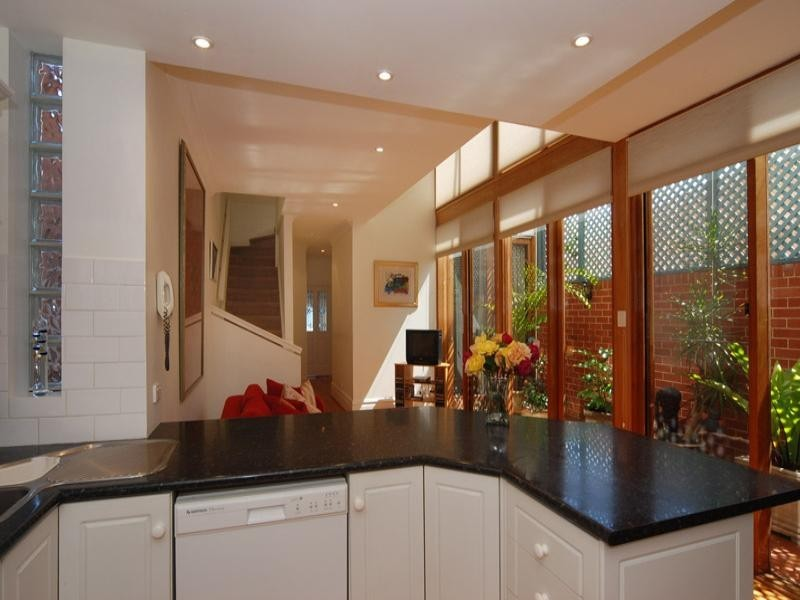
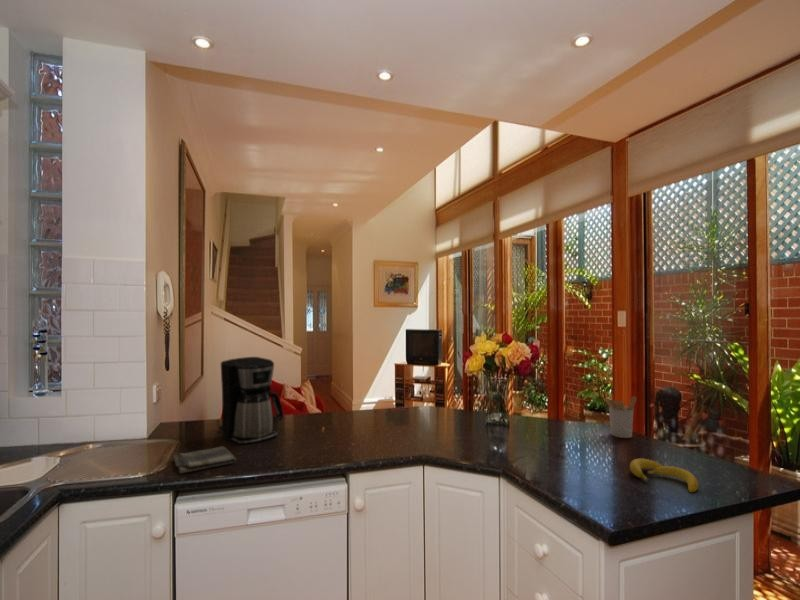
+ banana [629,457,699,493]
+ coffee maker [218,356,284,445]
+ dish towel [172,445,238,475]
+ utensil holder [603,395,638,439]
